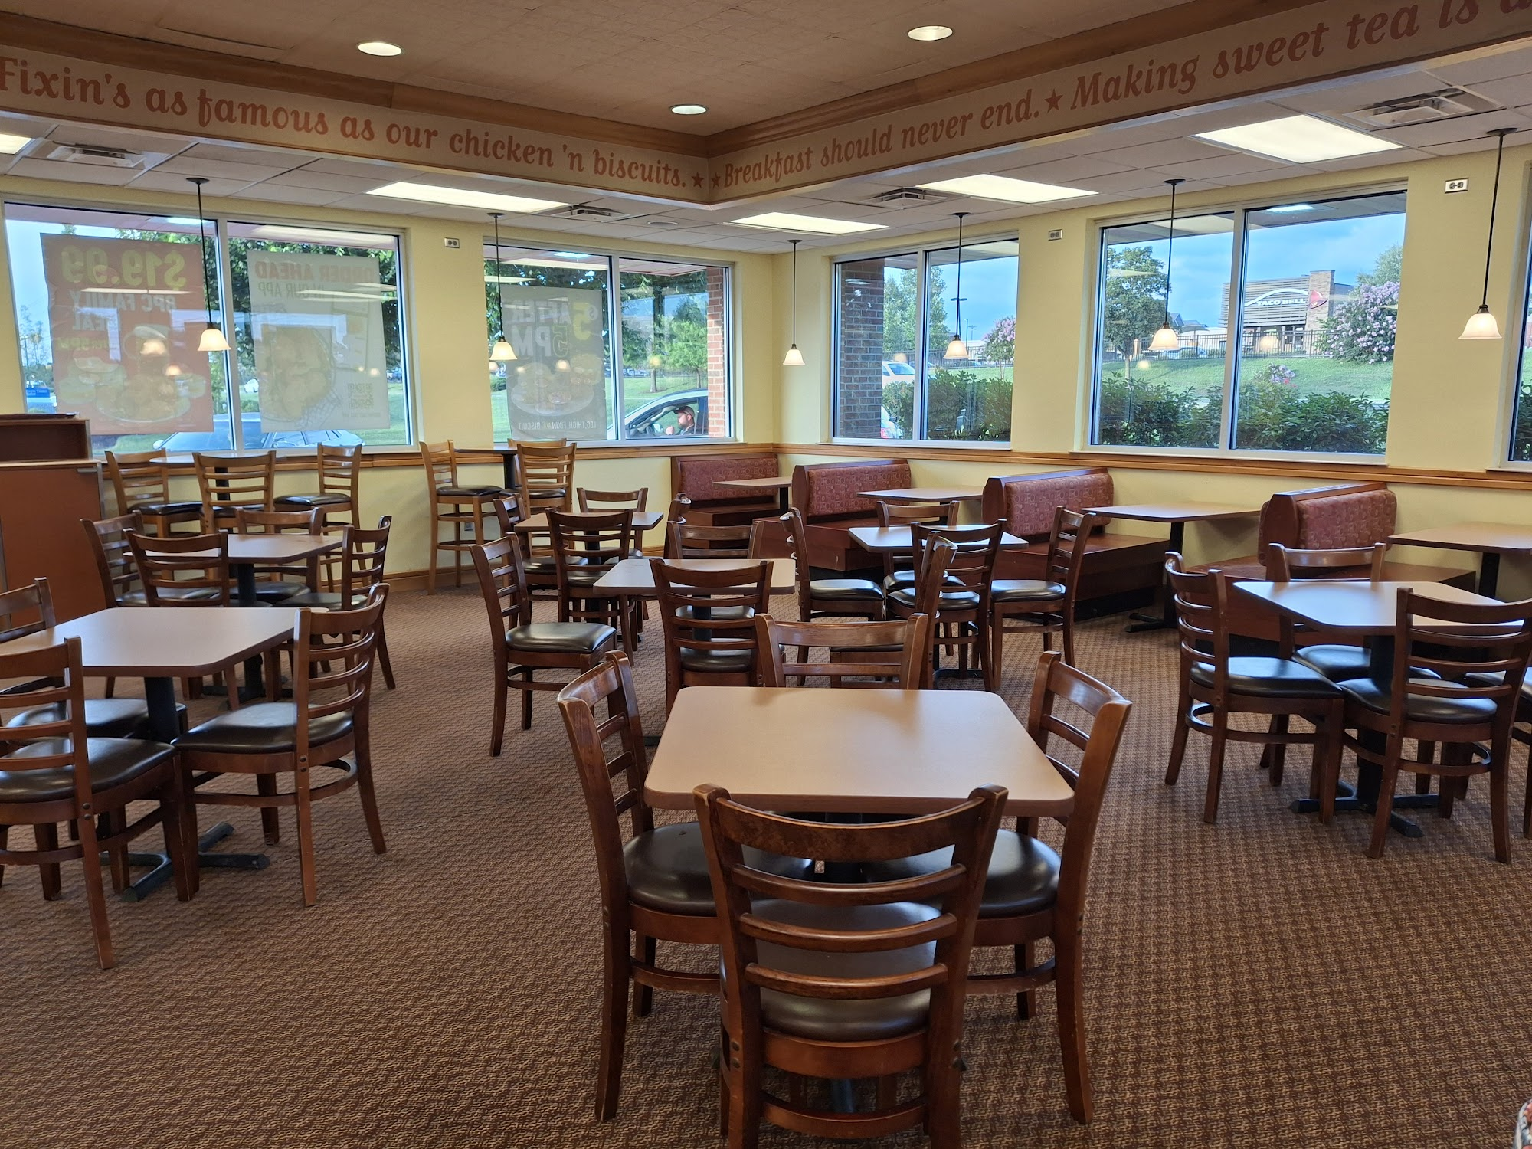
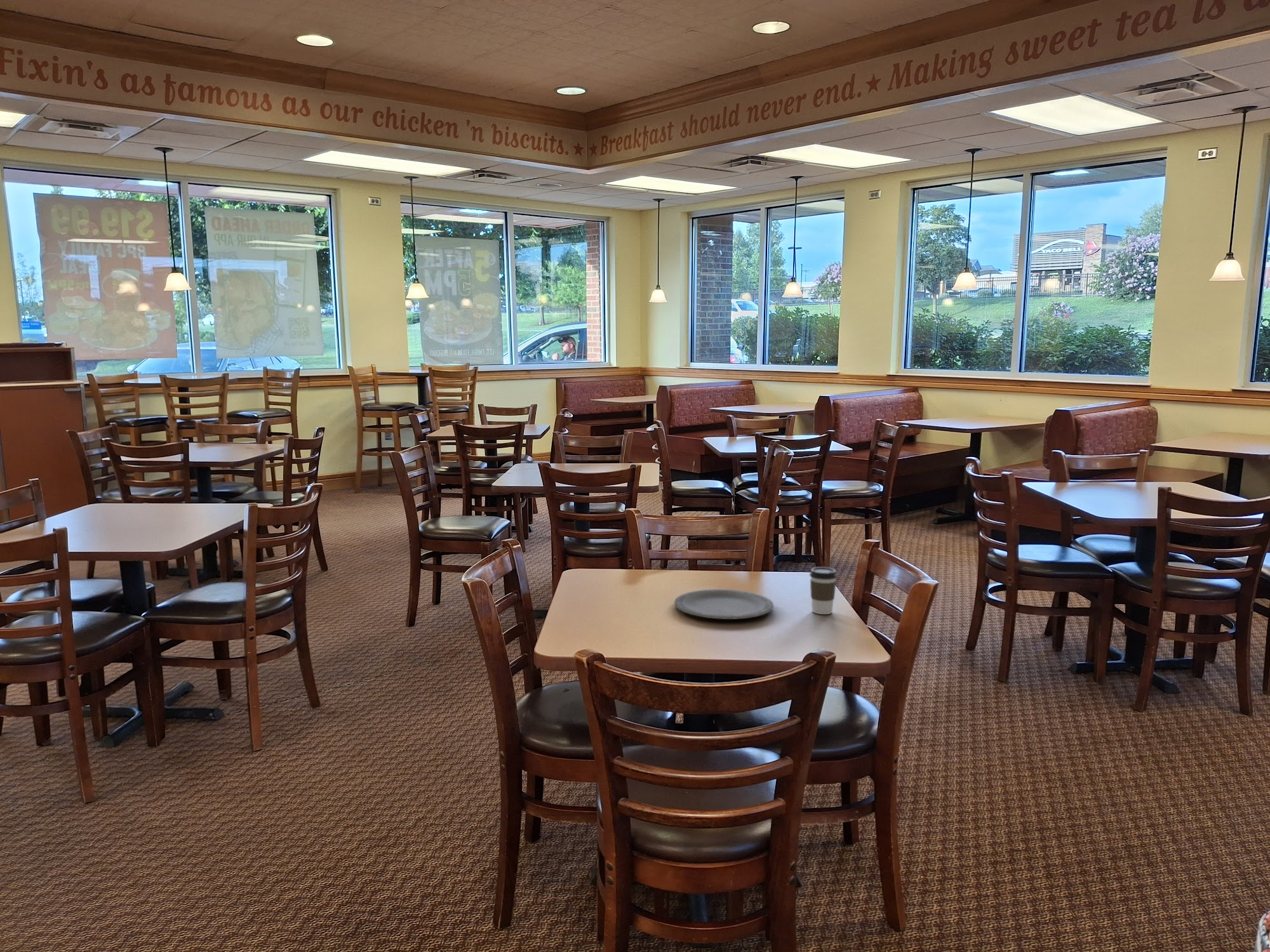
+ coffee cup [809,567,838,615]
+ plate [674,588,774,620]
